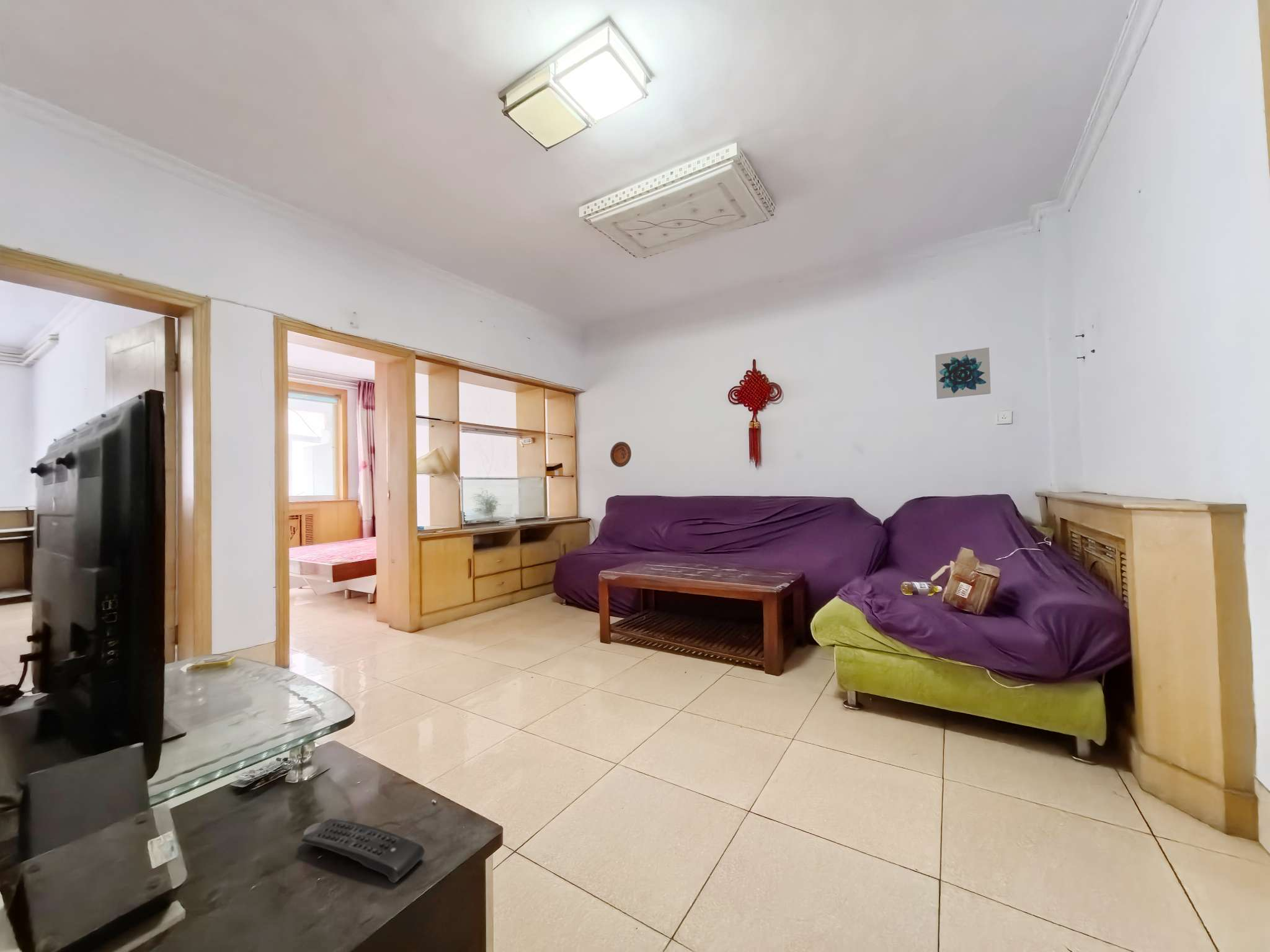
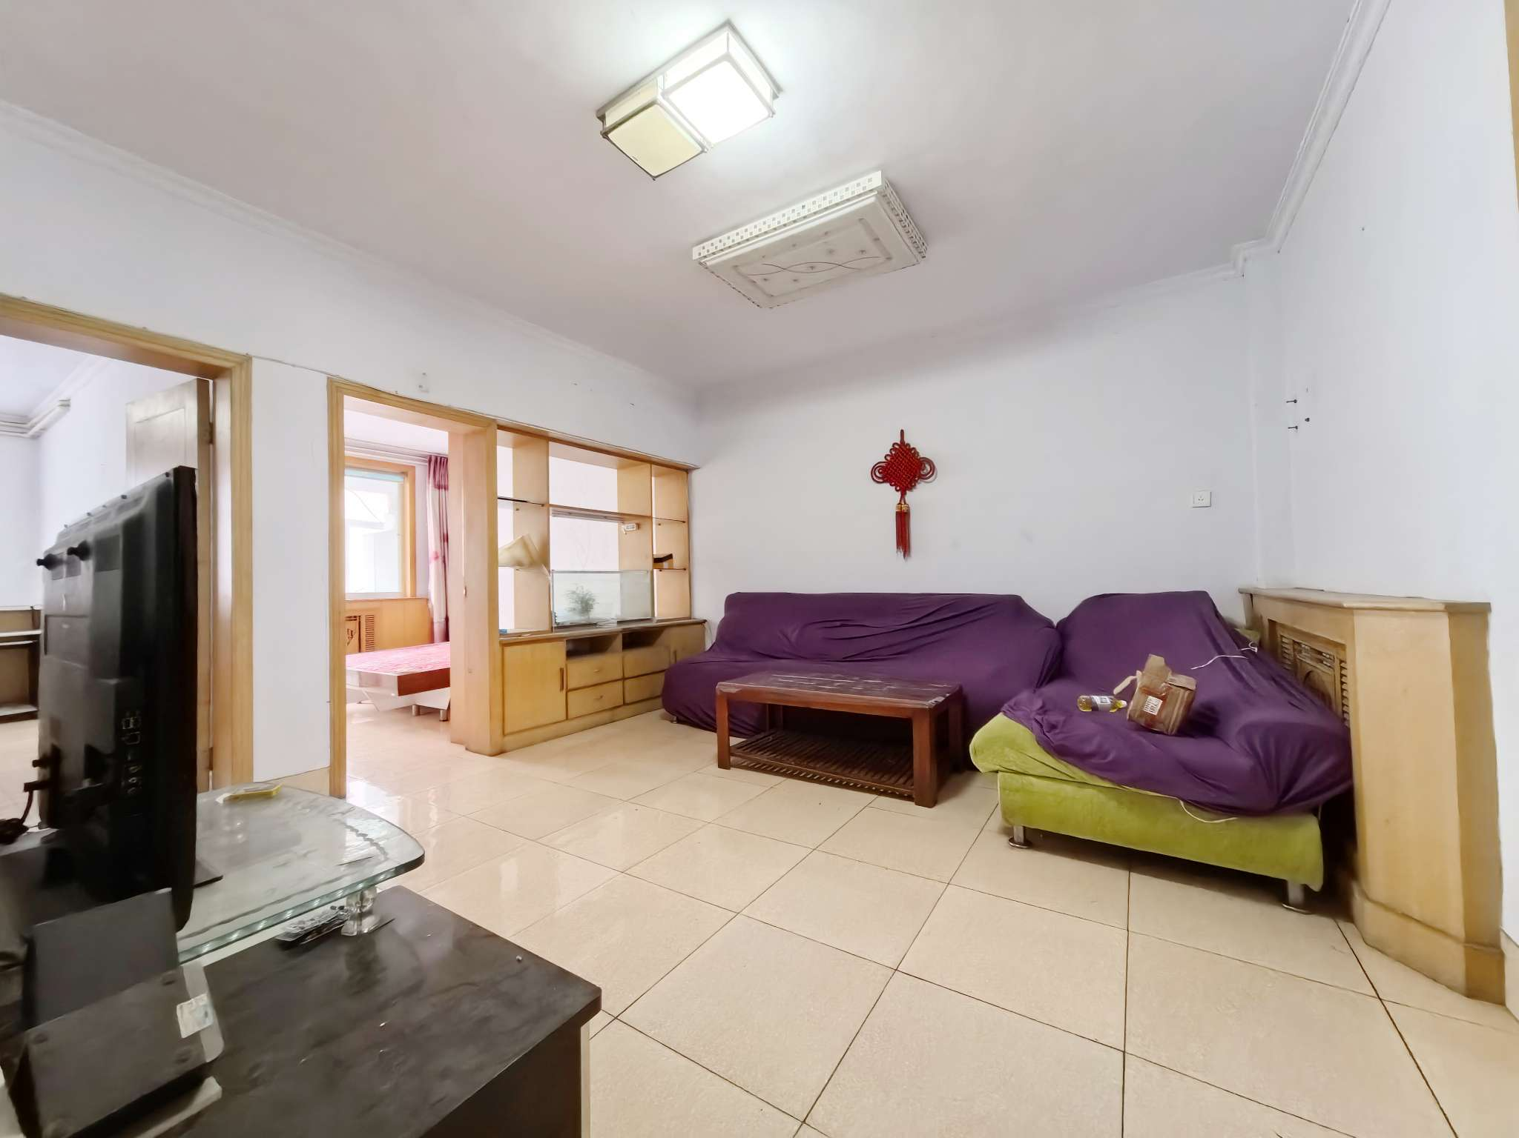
- decorative plate [610,441,632,468]
- wall art [935,347,992,400]
- remote control [301,818,425,884]
